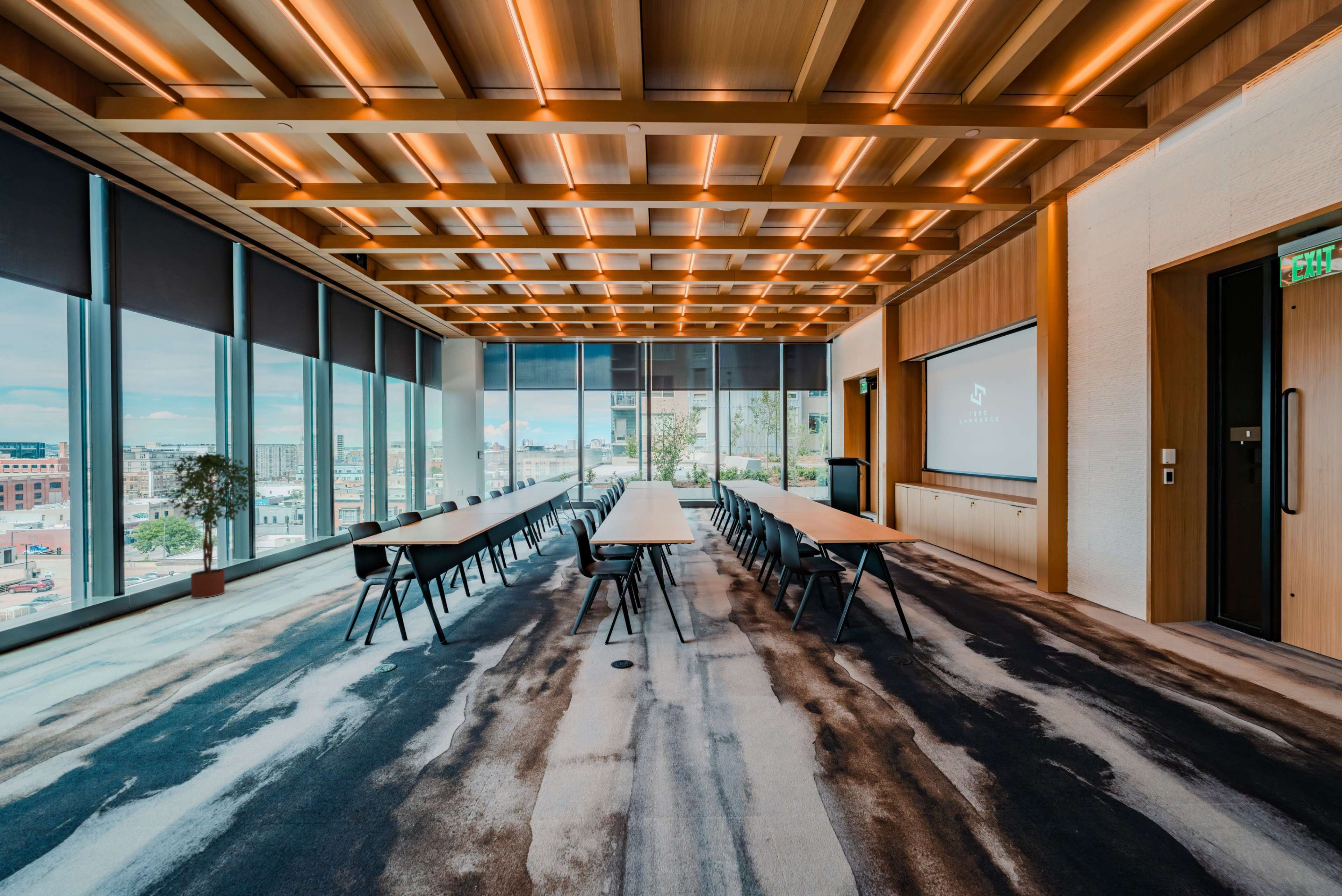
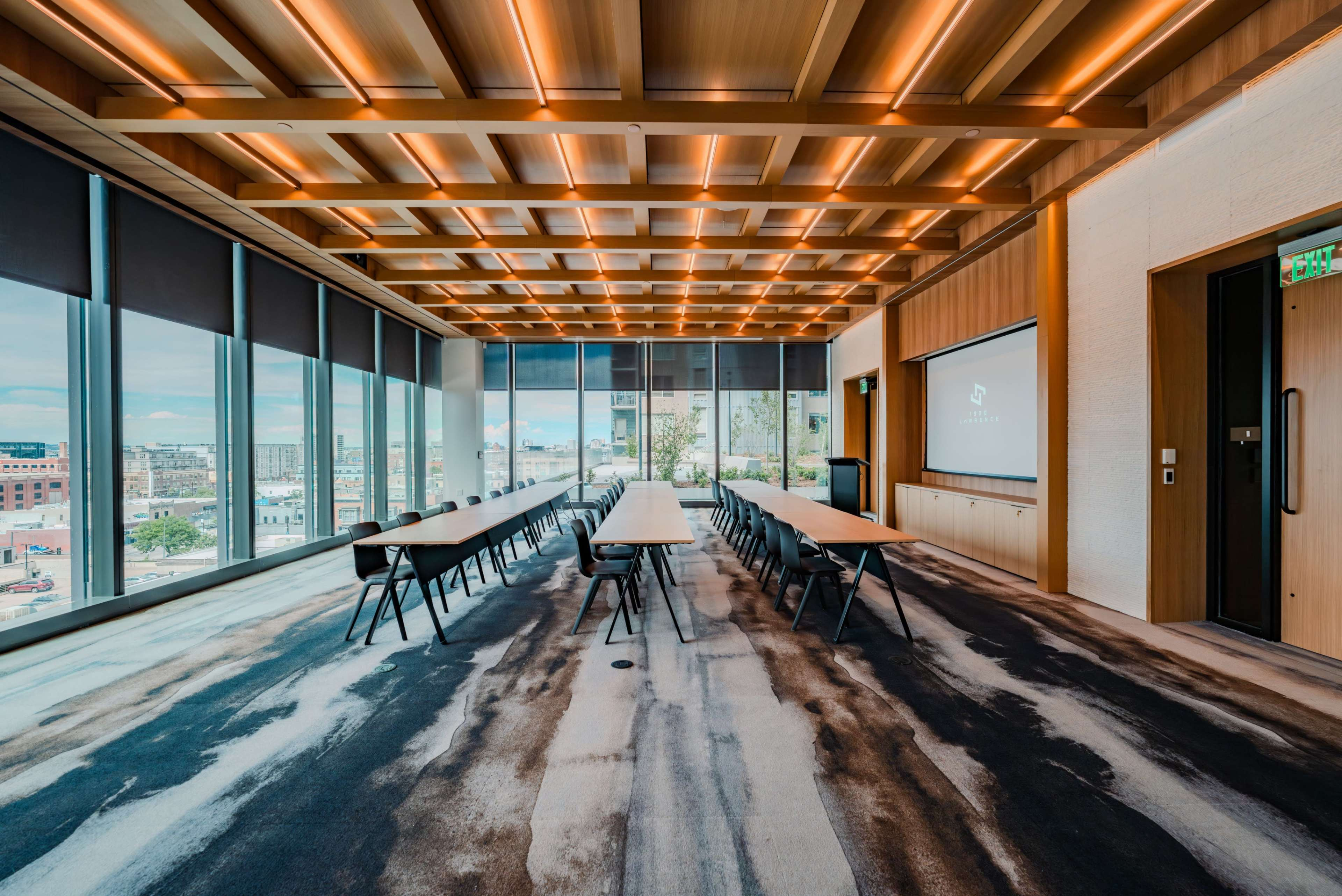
- potted tree [163,452,264,599]
